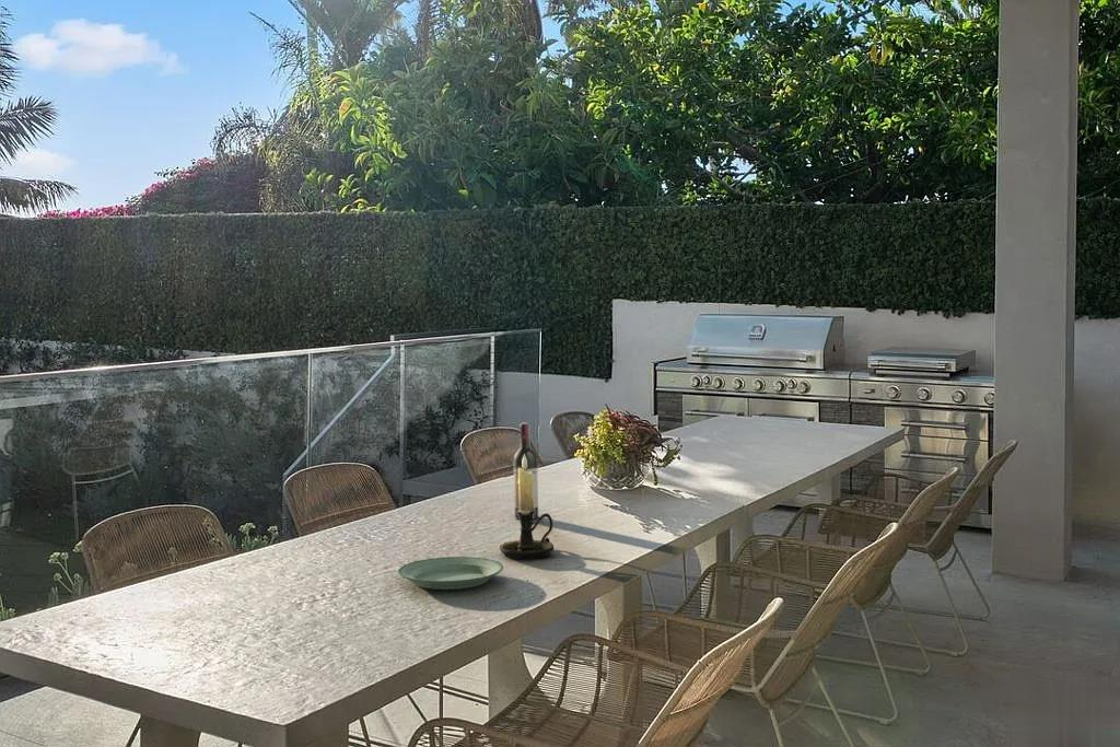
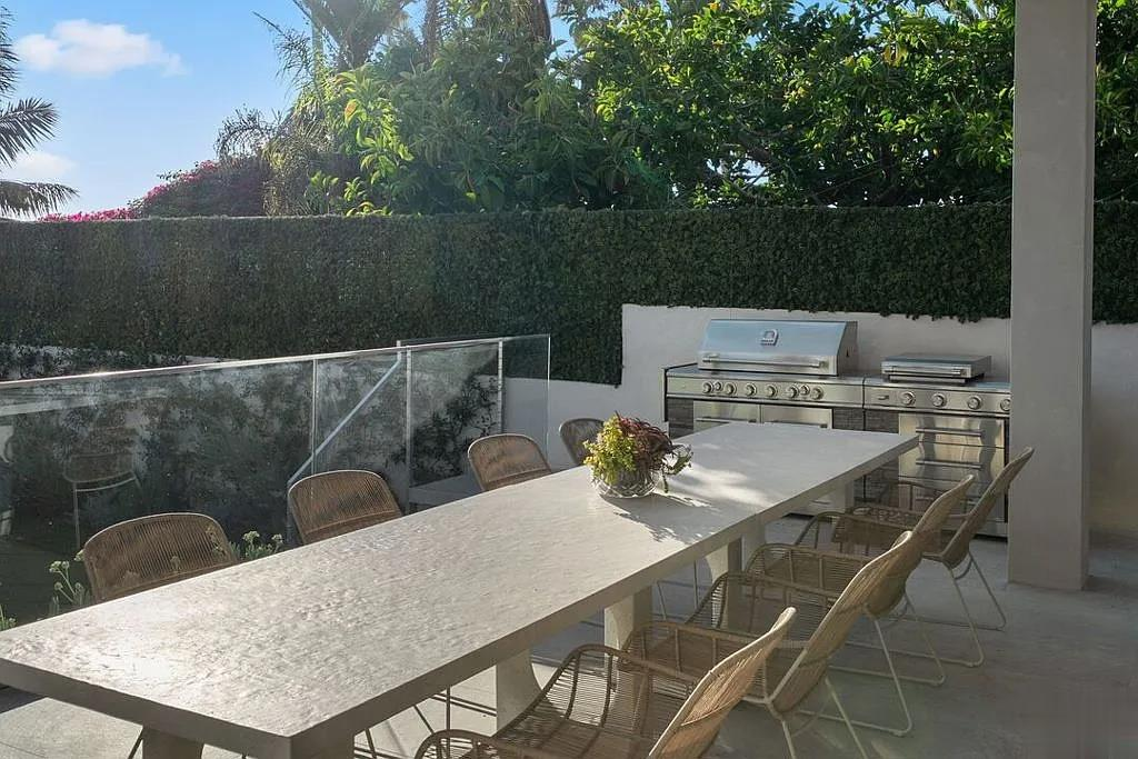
- candle holder [499,454,555,560]
- wine bottle [513,422,539,521]
- plate [397,556,504,591]
